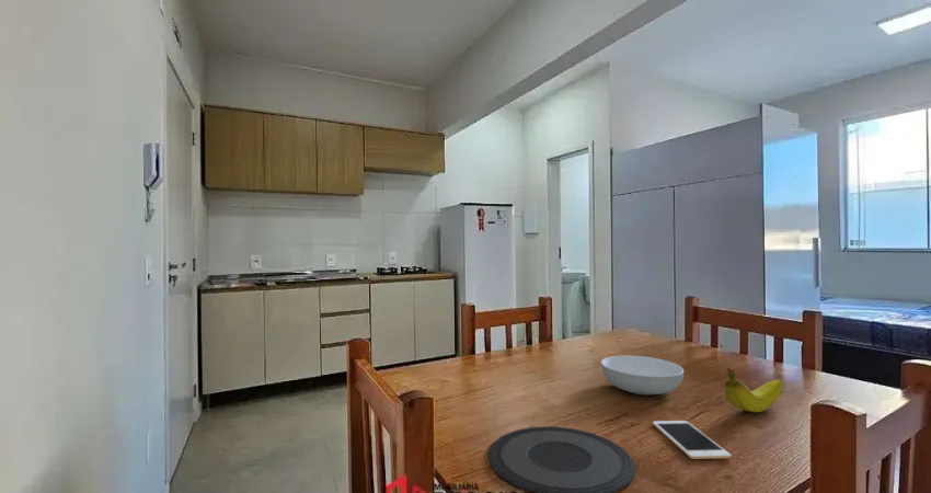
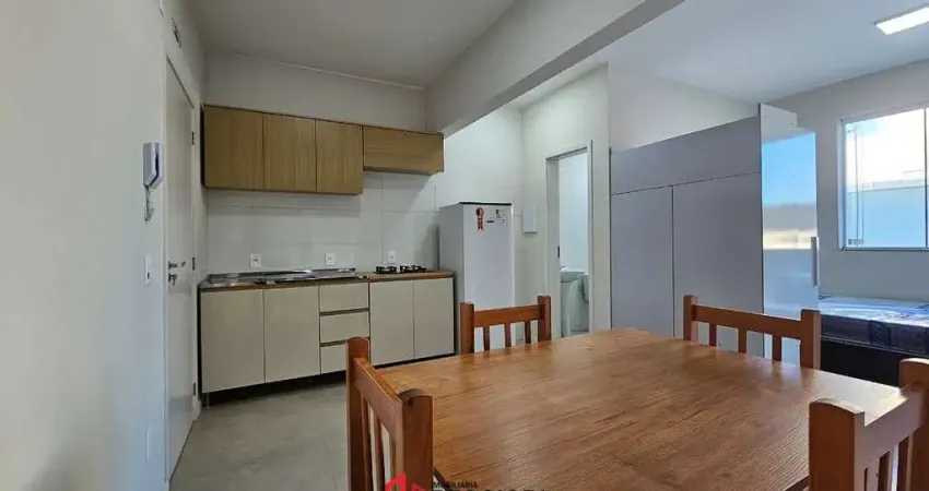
- plate [487,425,636,493]
- serving bowl [600,354,685,397]
- fruit [724,367,783,413]
- cell phone [652,420,733,460]
